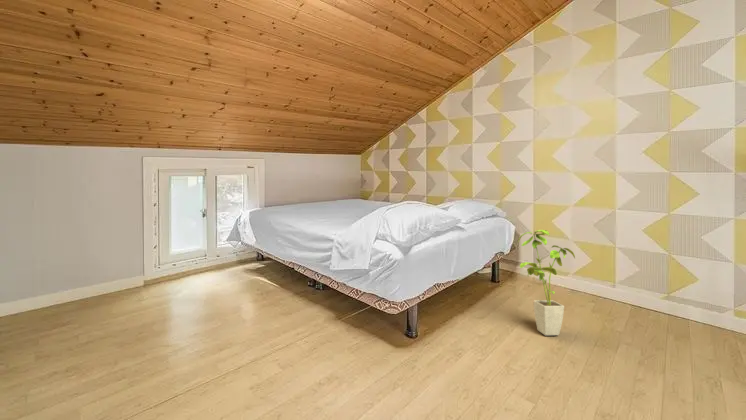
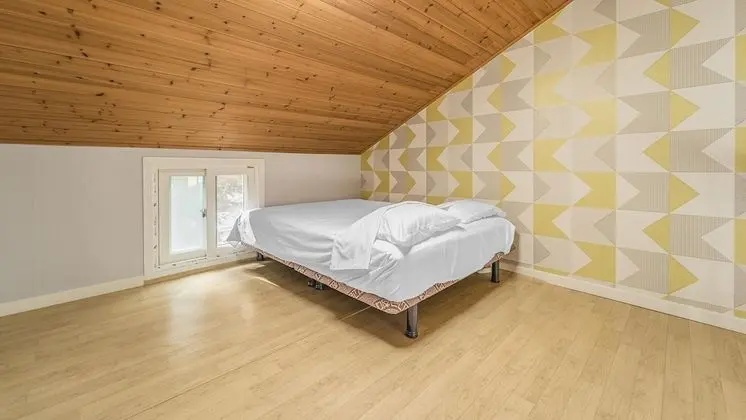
- house plant [517,229,576,336]
